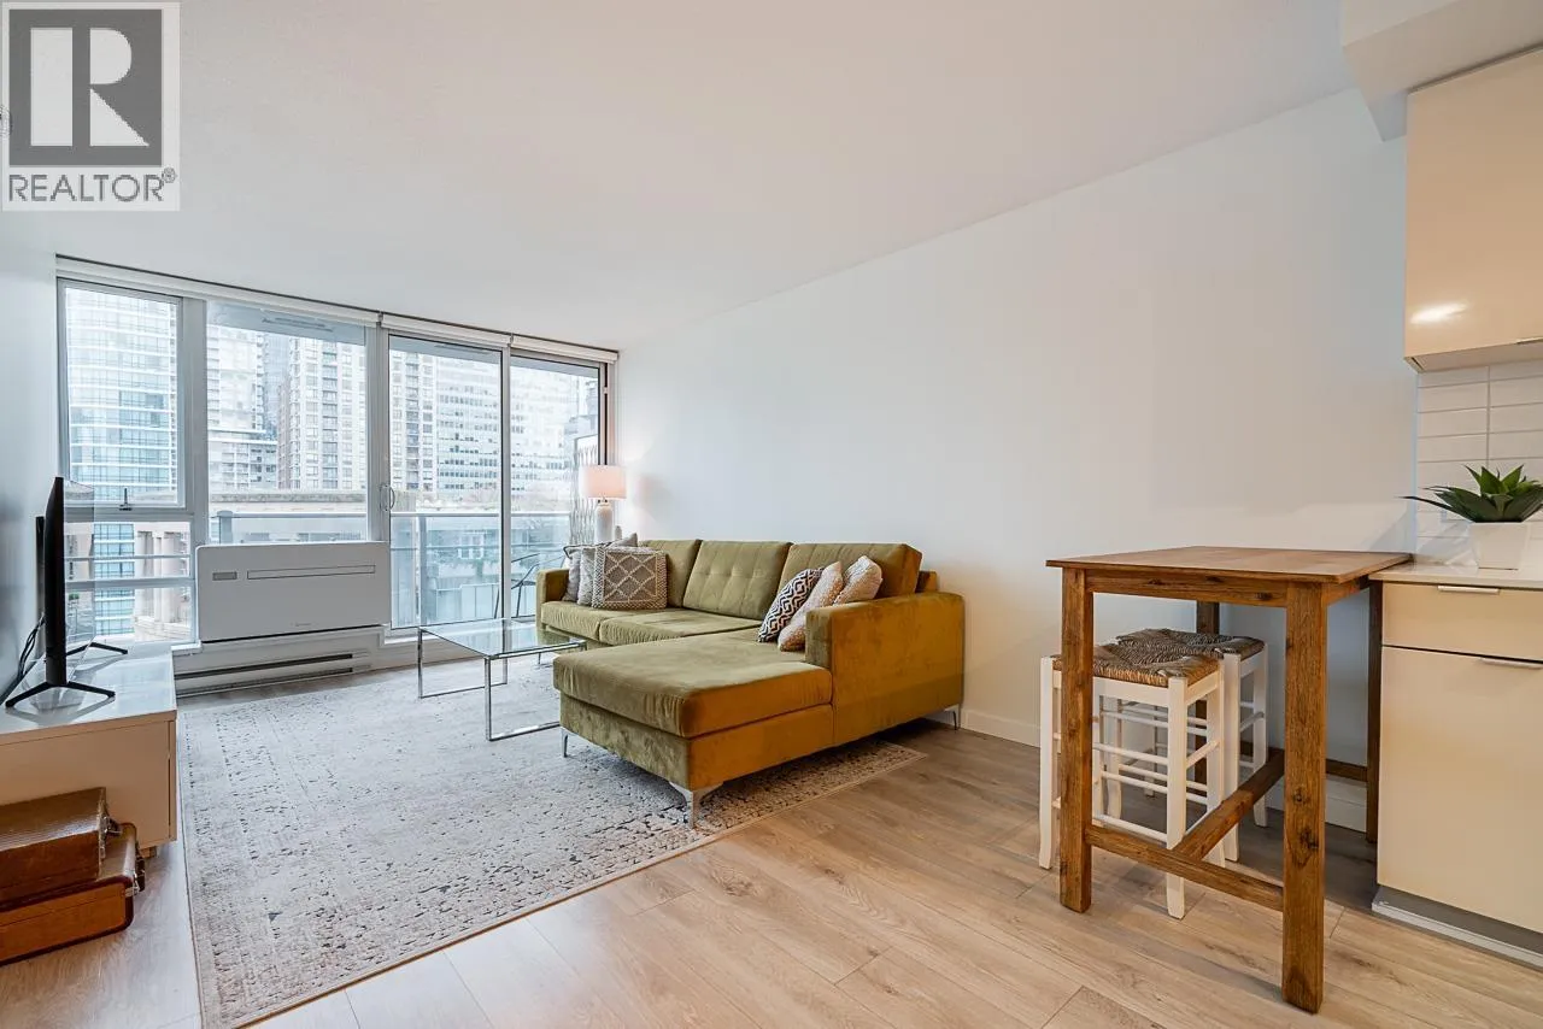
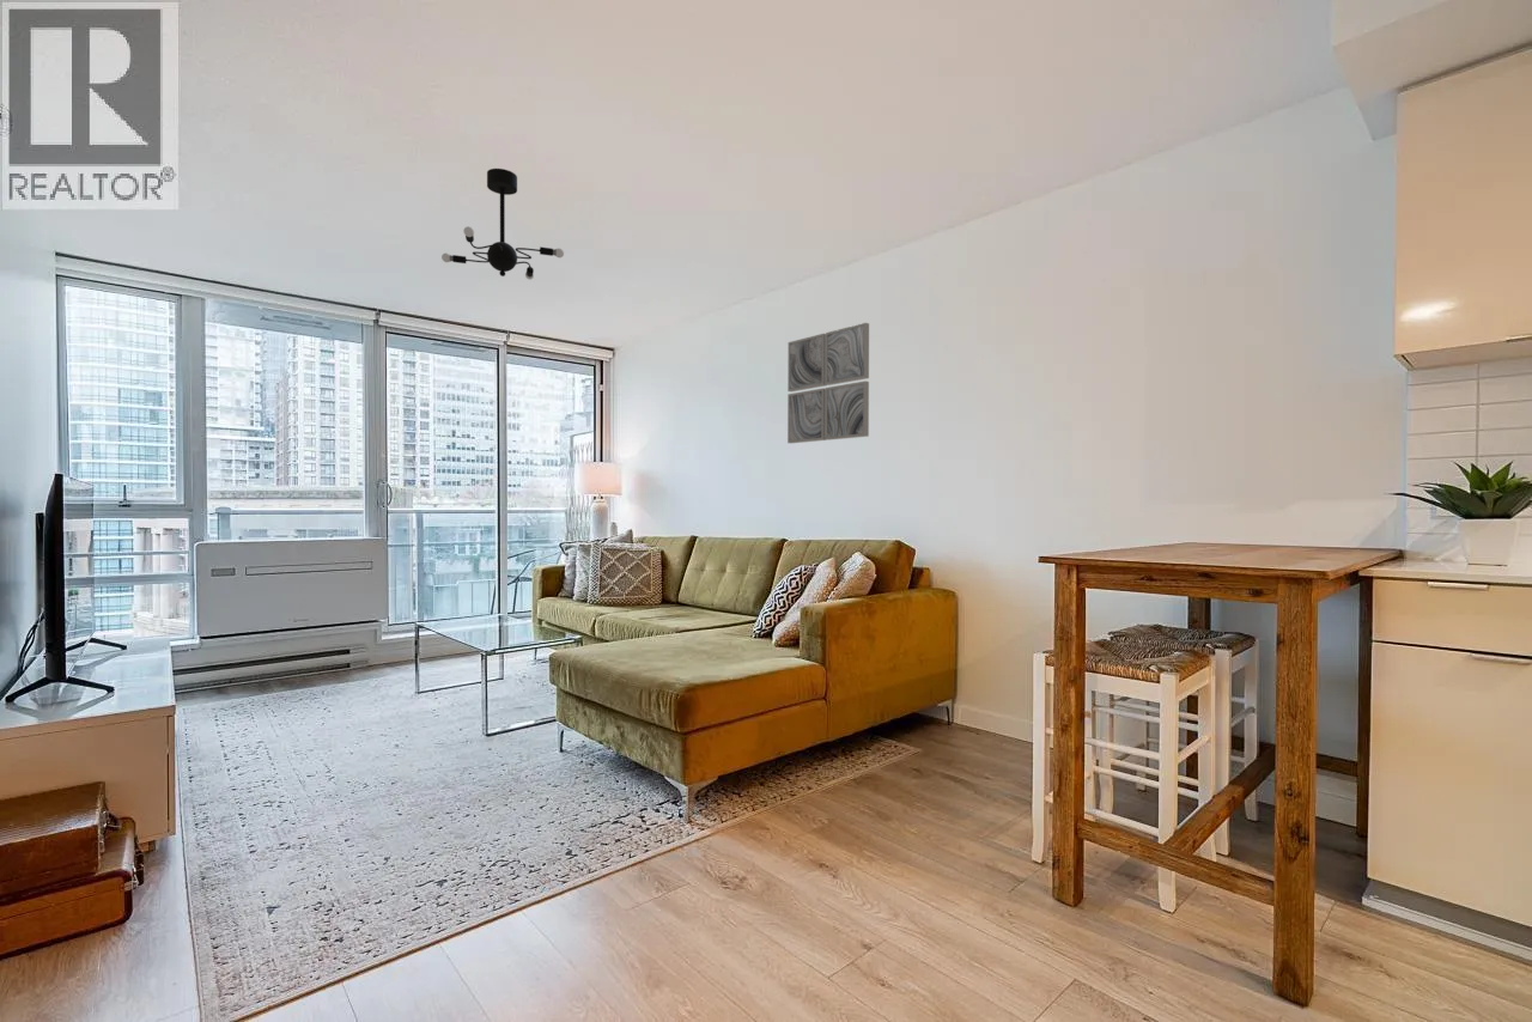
+ ceiling light fixture [440,168,565,280]
+ wall art [786,322,870,444]
